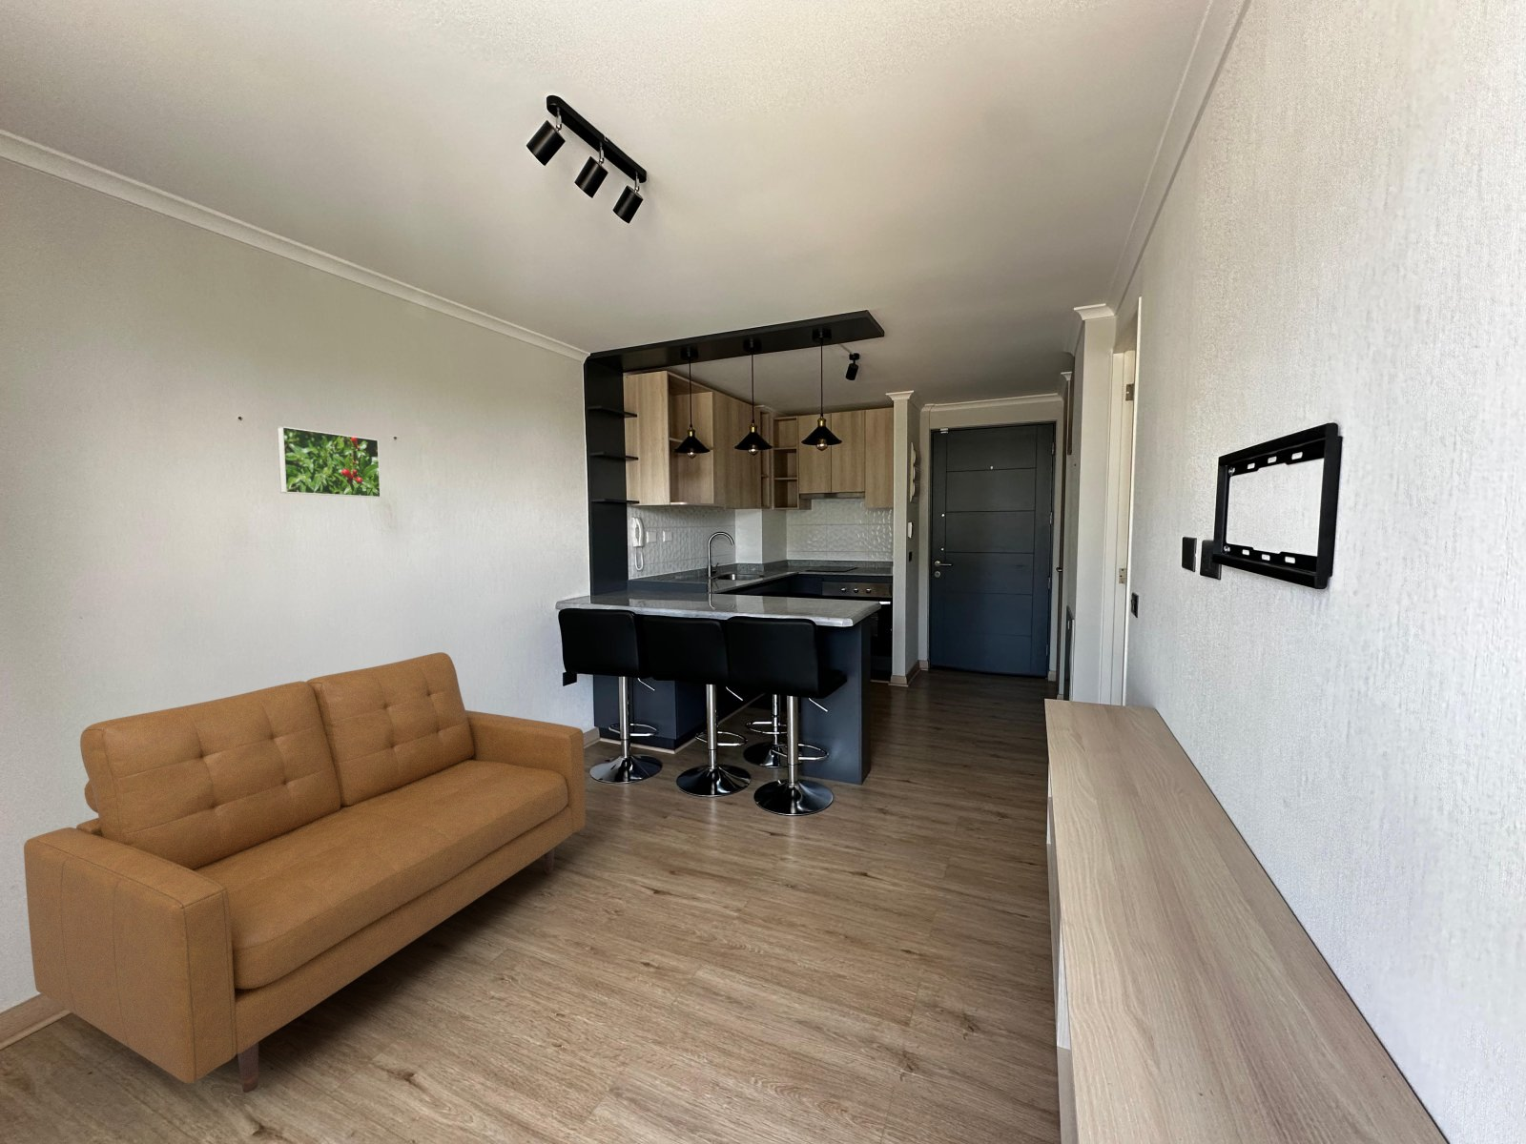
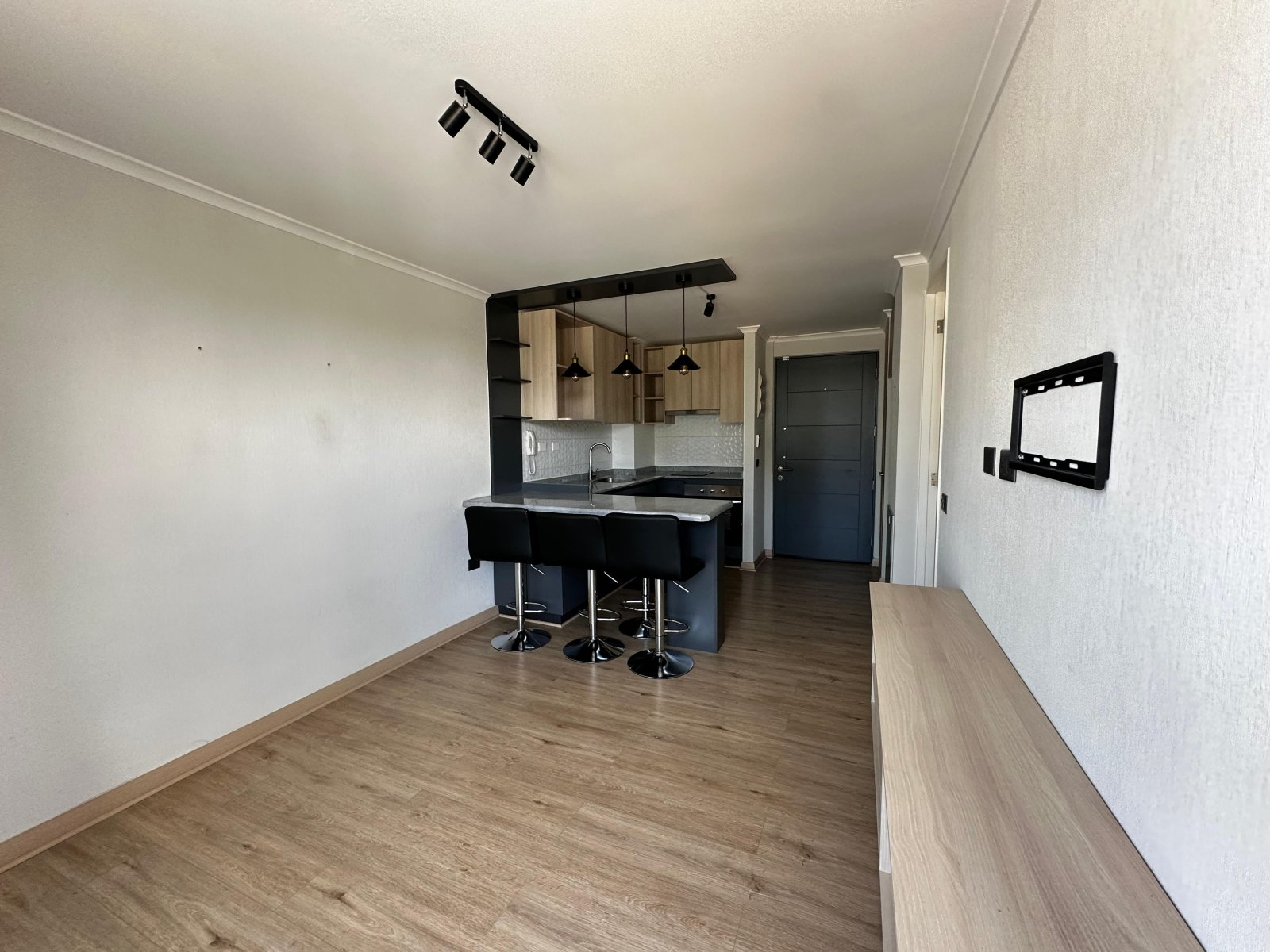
- sofa [23,651,586,1094]
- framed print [276,425,382,499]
